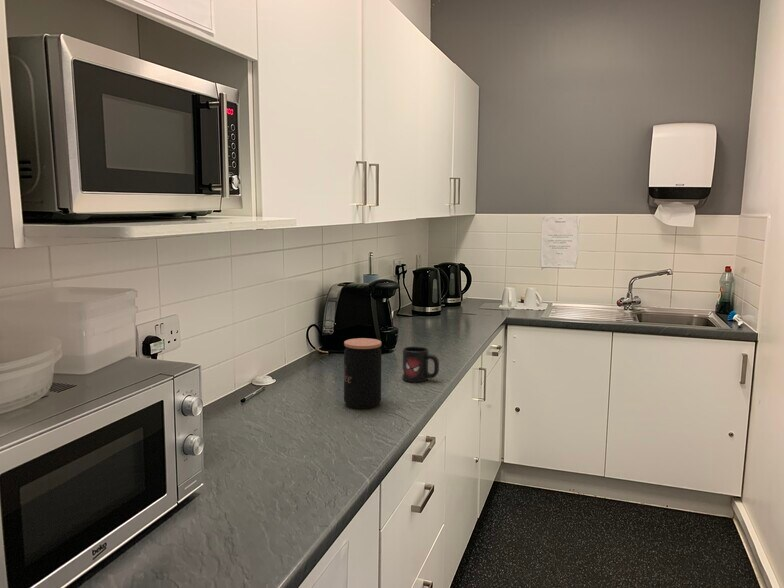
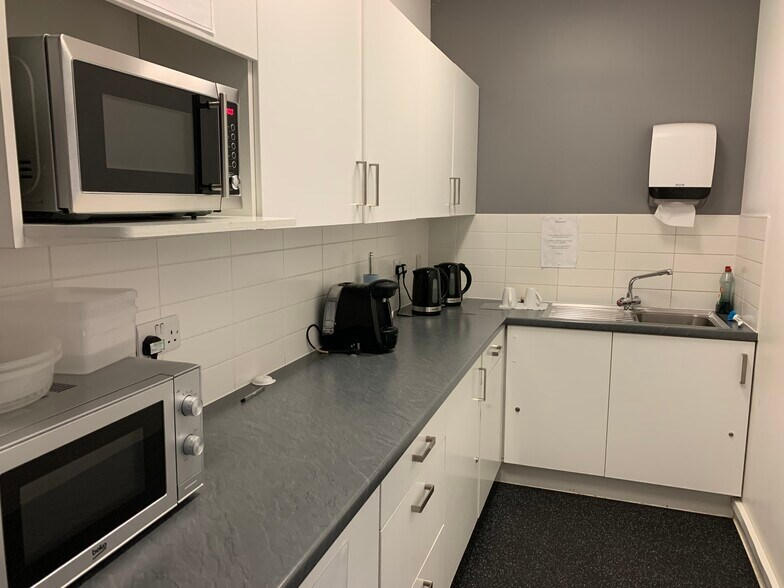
- coffee jar [343,337,382,409]
- mug [401,345,440,383]
